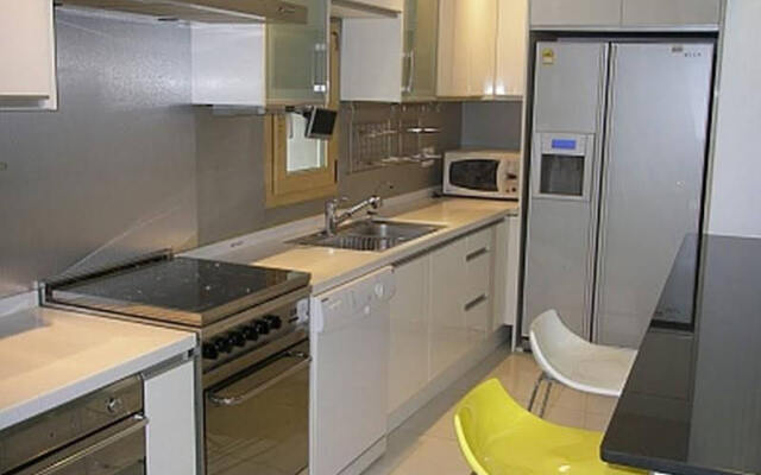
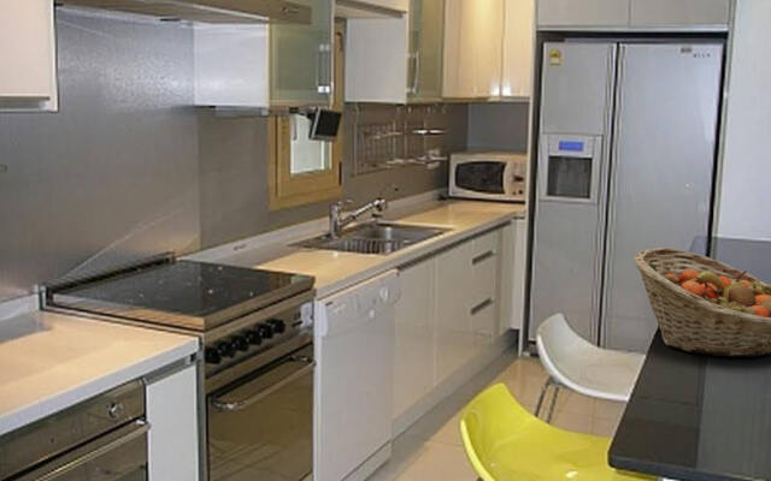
+ fruit basket [634,247,771,358]
